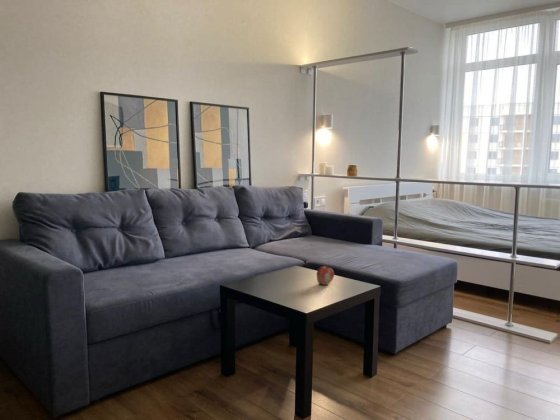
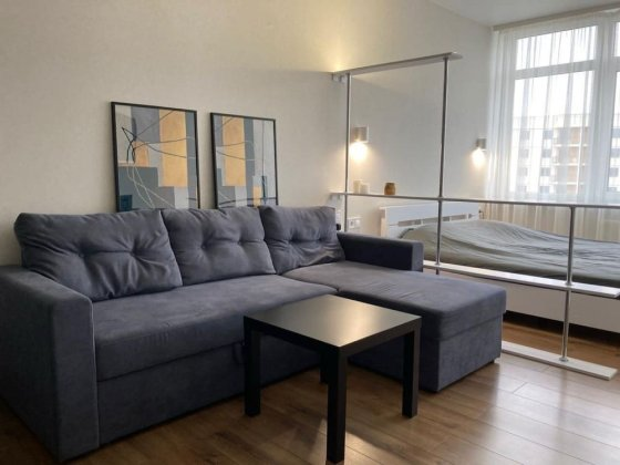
- fruit [316,265,335,286]
